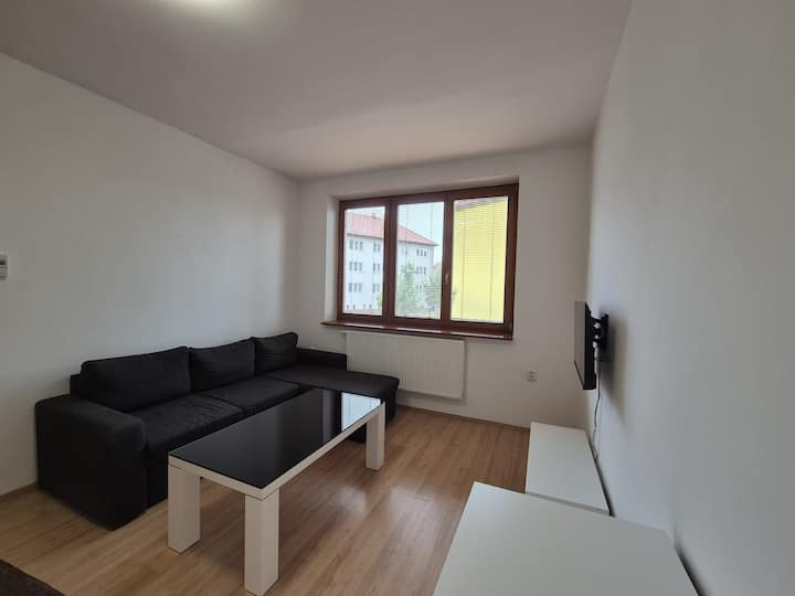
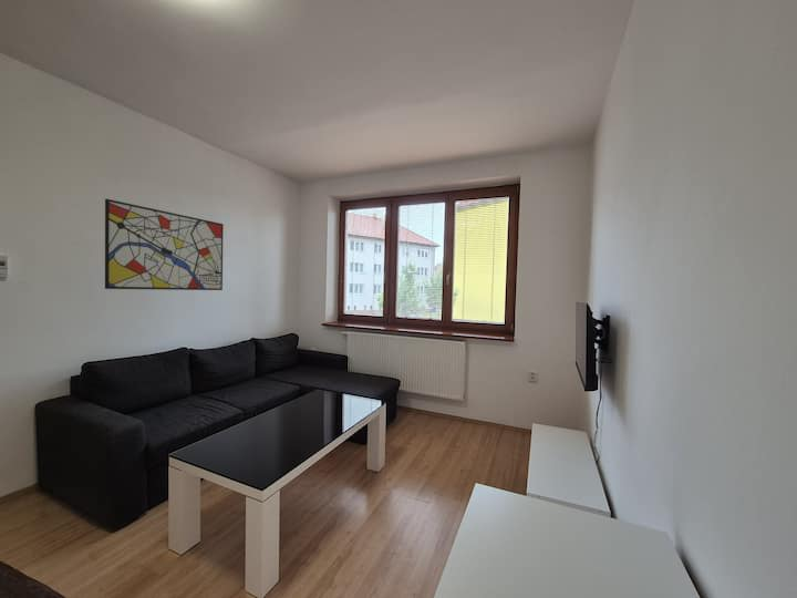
+ wall art [104,198,225,291]
